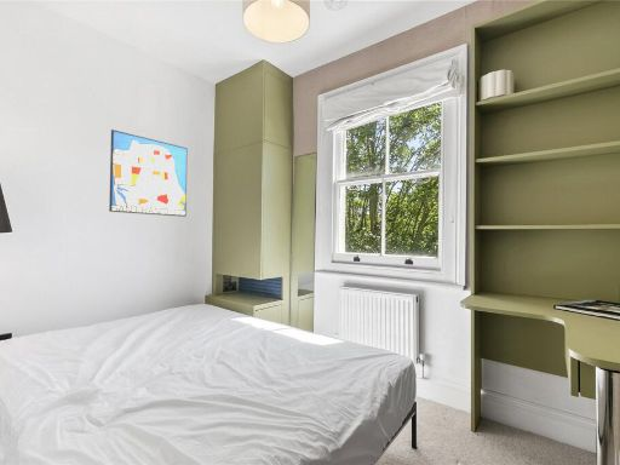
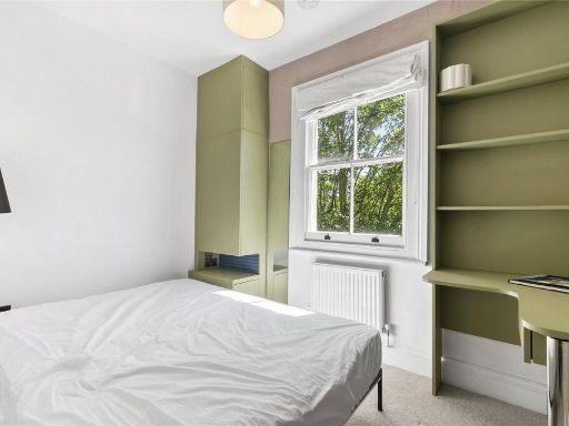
- wall art [108,128,189,218]
